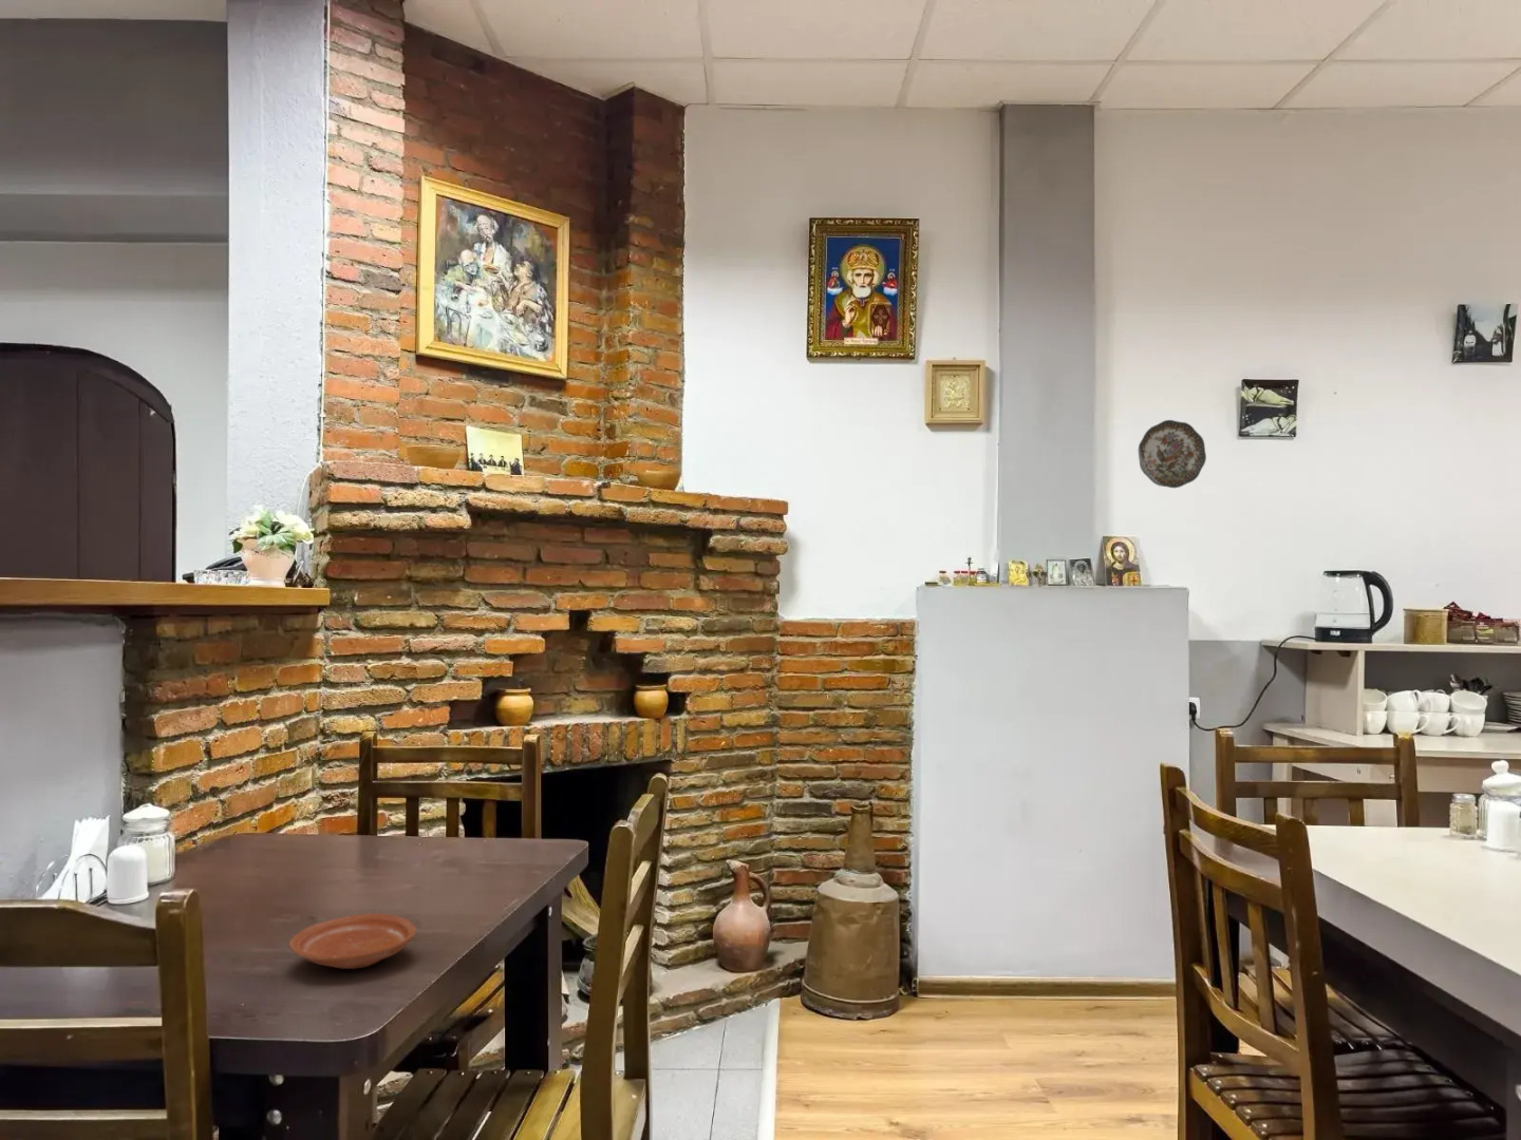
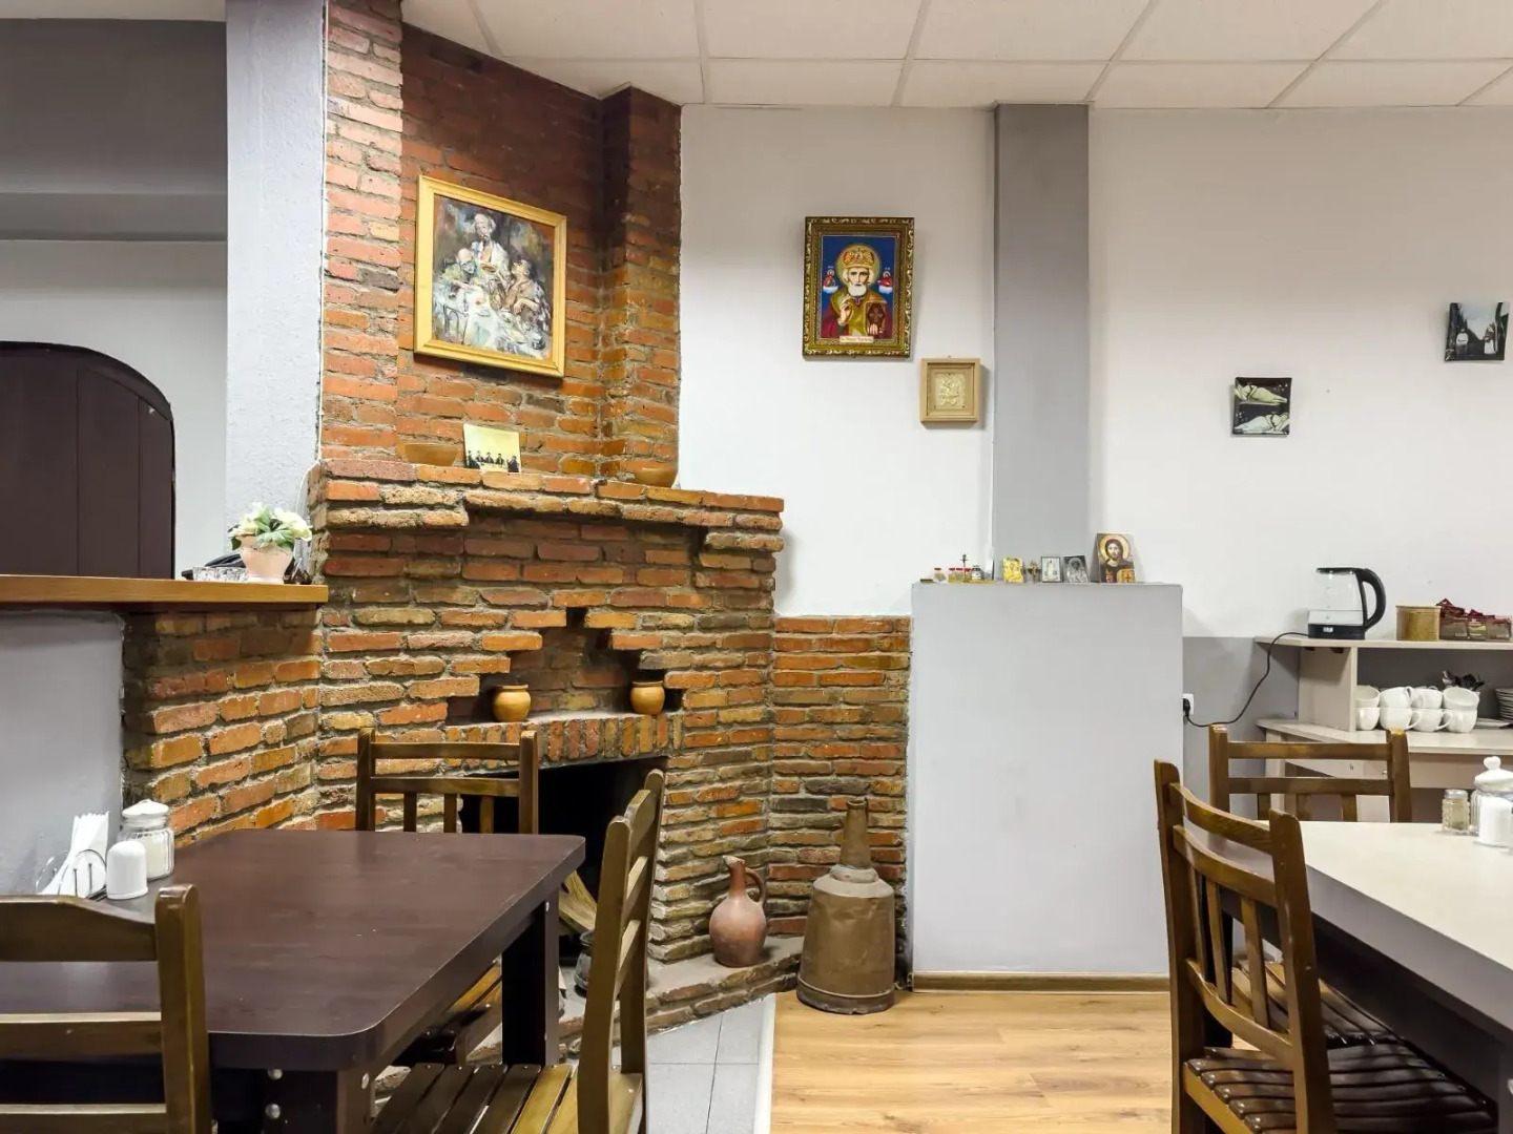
- plate [289,912,417,970]
- decorative plate [1138,419,1207,489]
